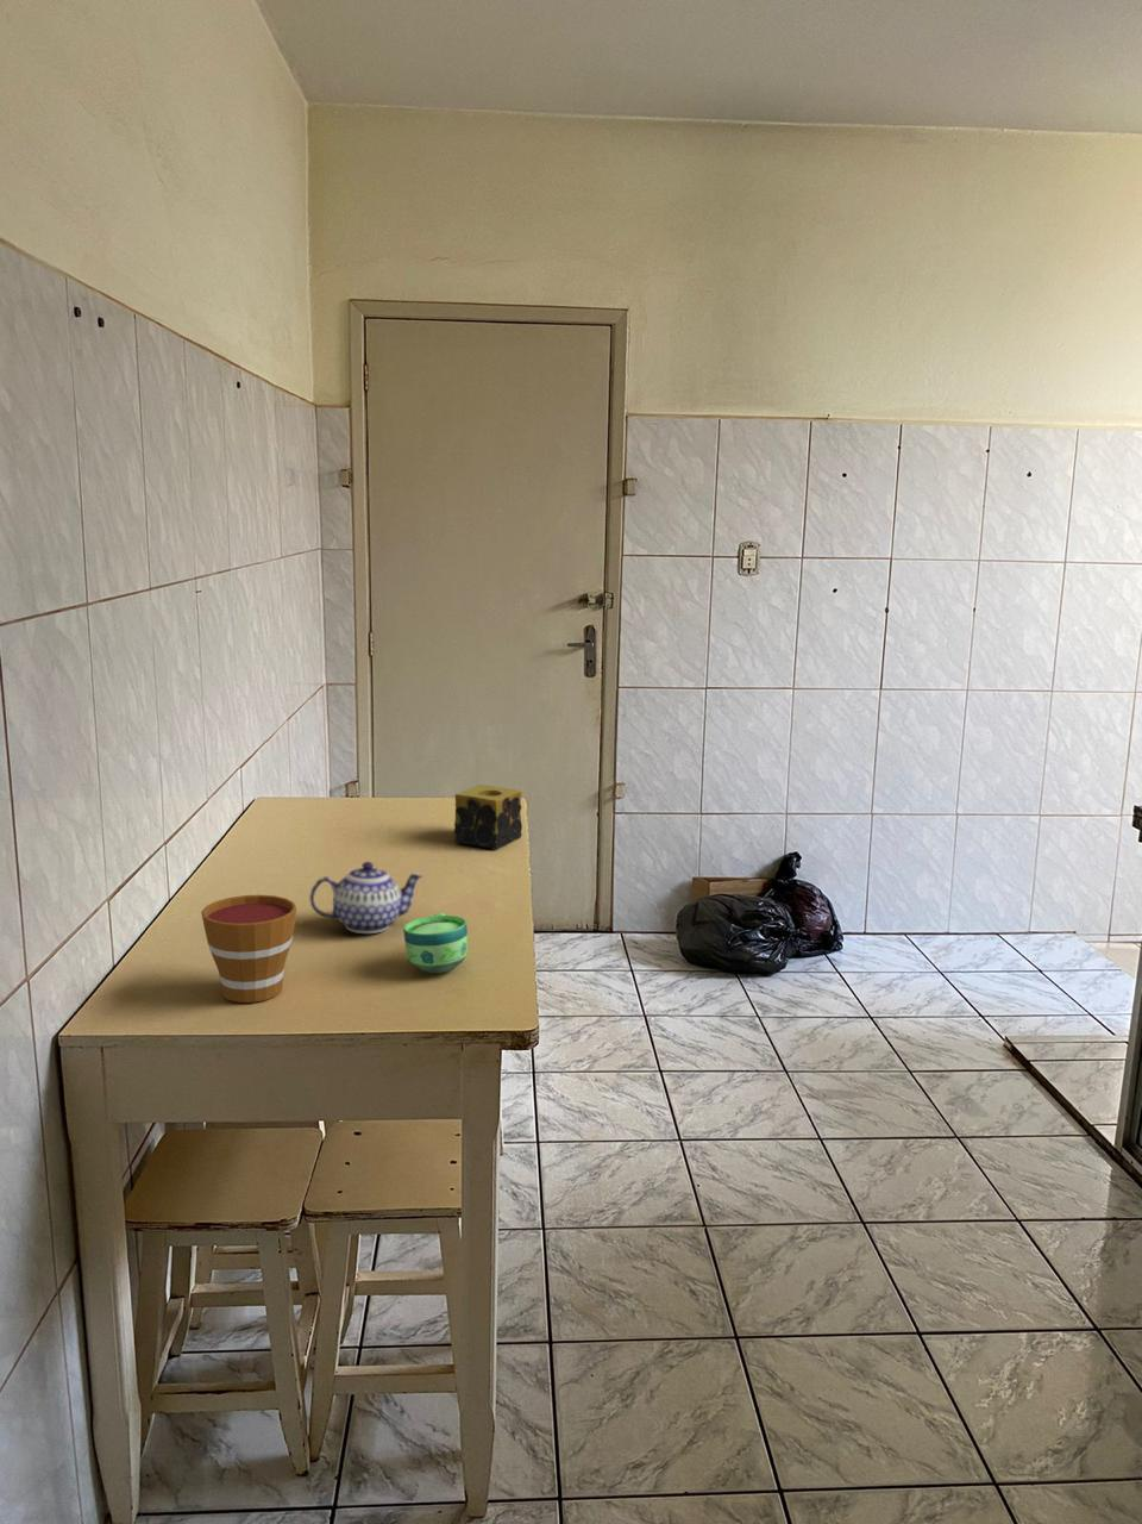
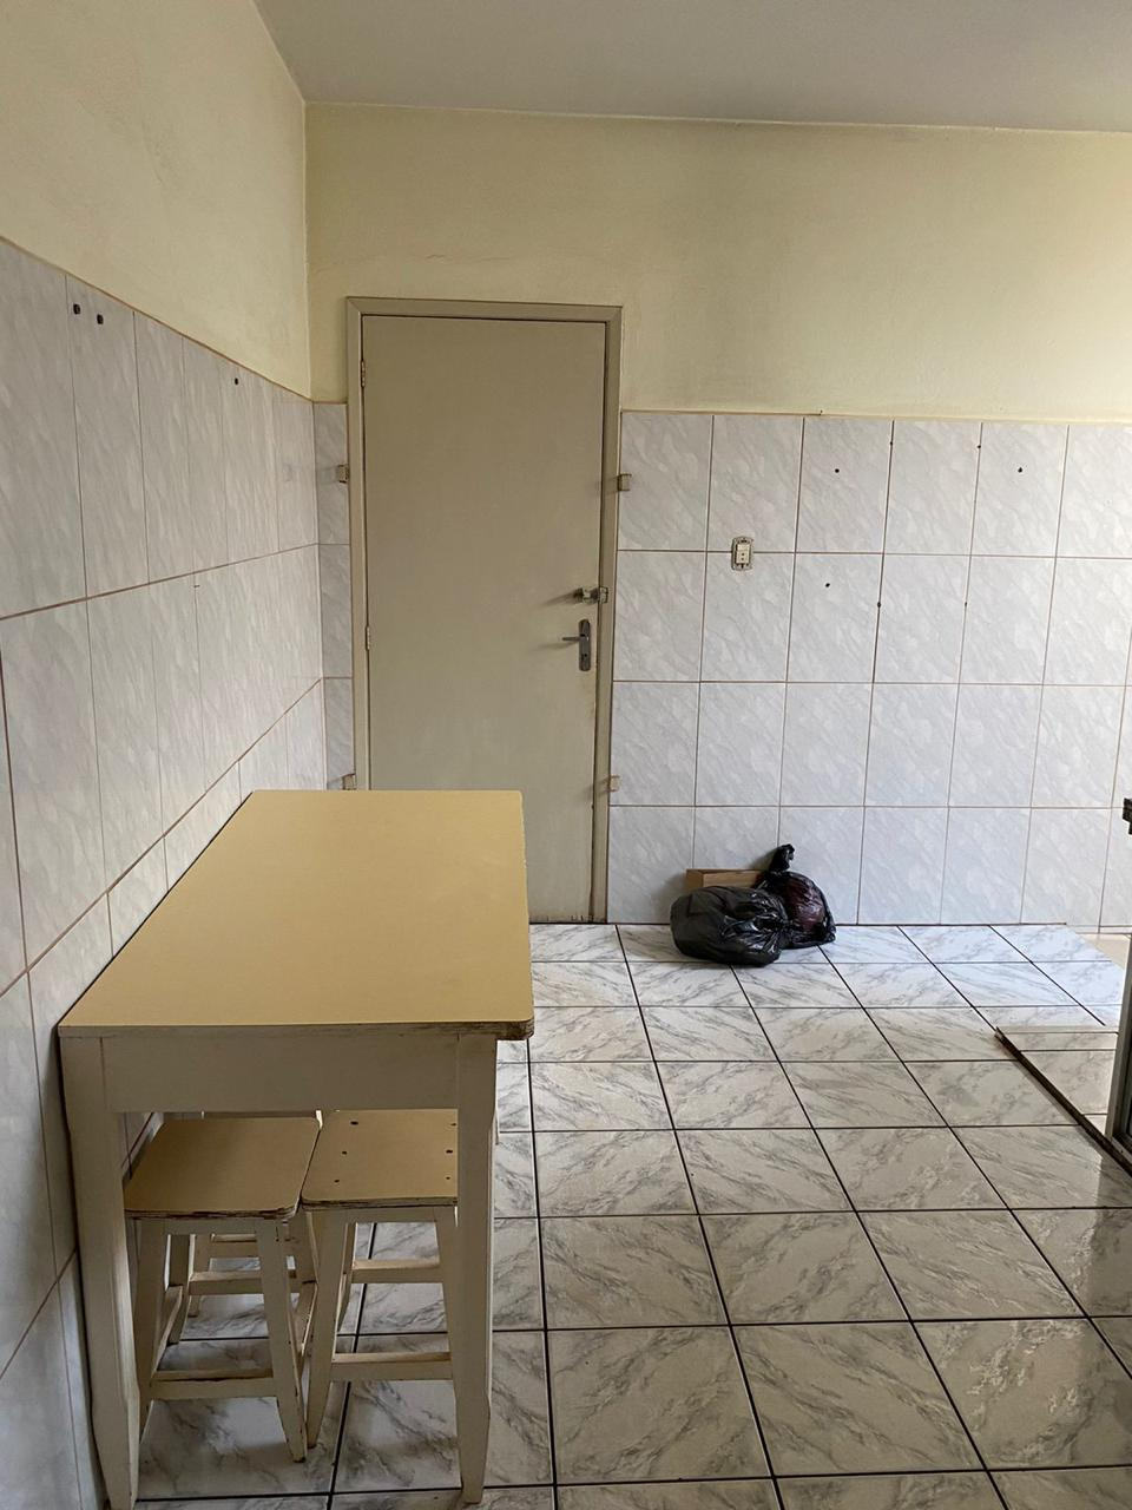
- teapot [308,860,425,935]
- cup [402,912,469,974]
- cup [200,894,297,1003]
- candle [453,784,523,850]
